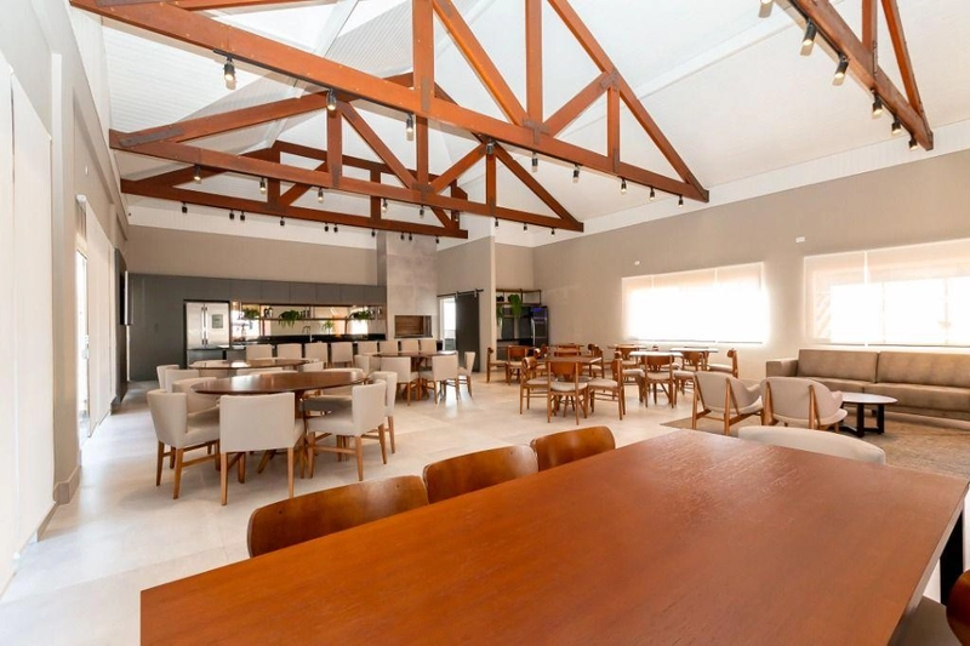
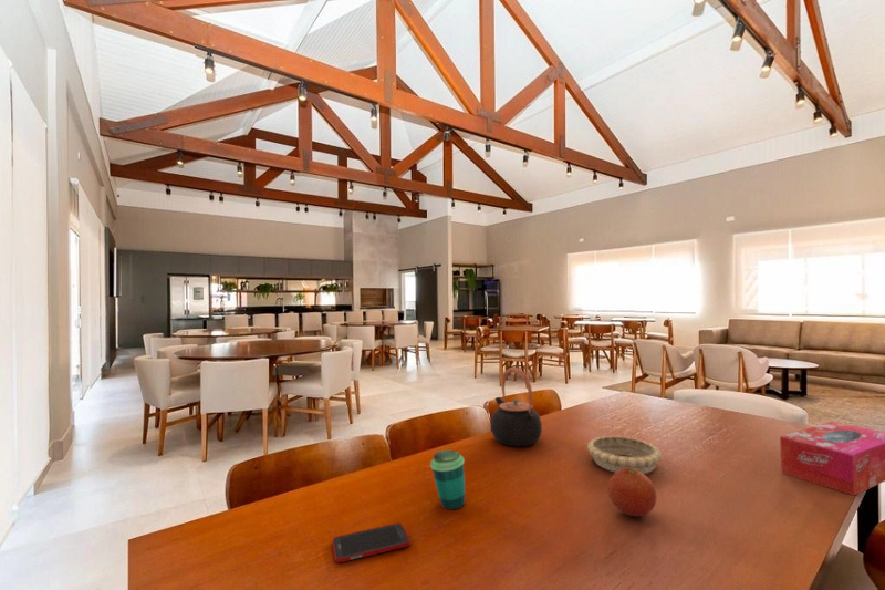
+ tissue box [779,421,885,497]
+ decorative bowl [586,435,663,475]
+ cup [429,449,466,510]
+ fruit [606,467,657,517]
+ teapot [490,366,543,447]
+ cell phone [331,521,412,563]
